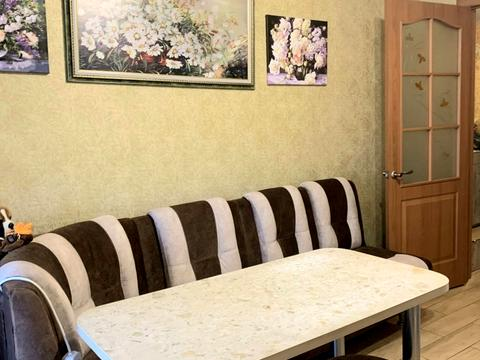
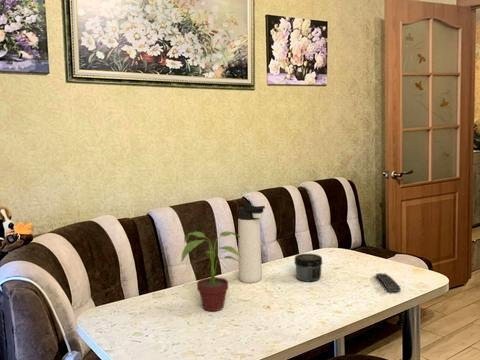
+ jar [293,253,323,282]
+ thermos bottle [237,202,266,284]
+ remote control [374,272,402,293]
+ potted plant [180,230,241,312]
